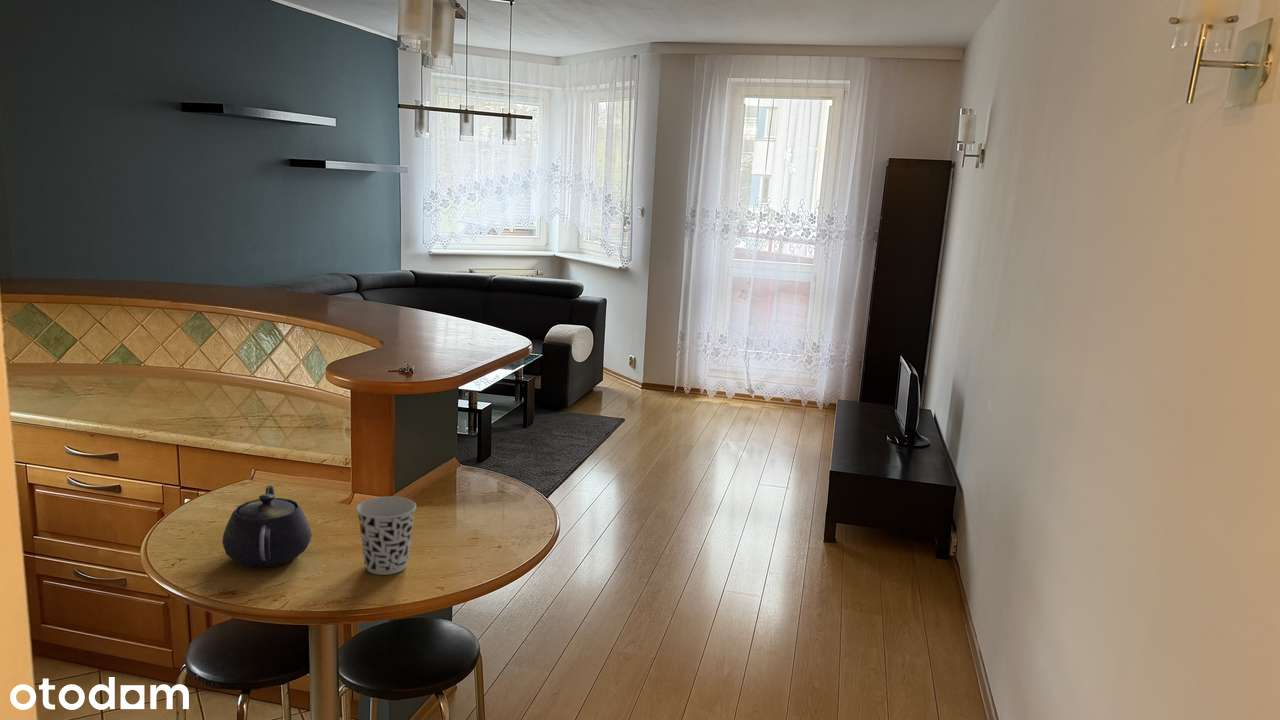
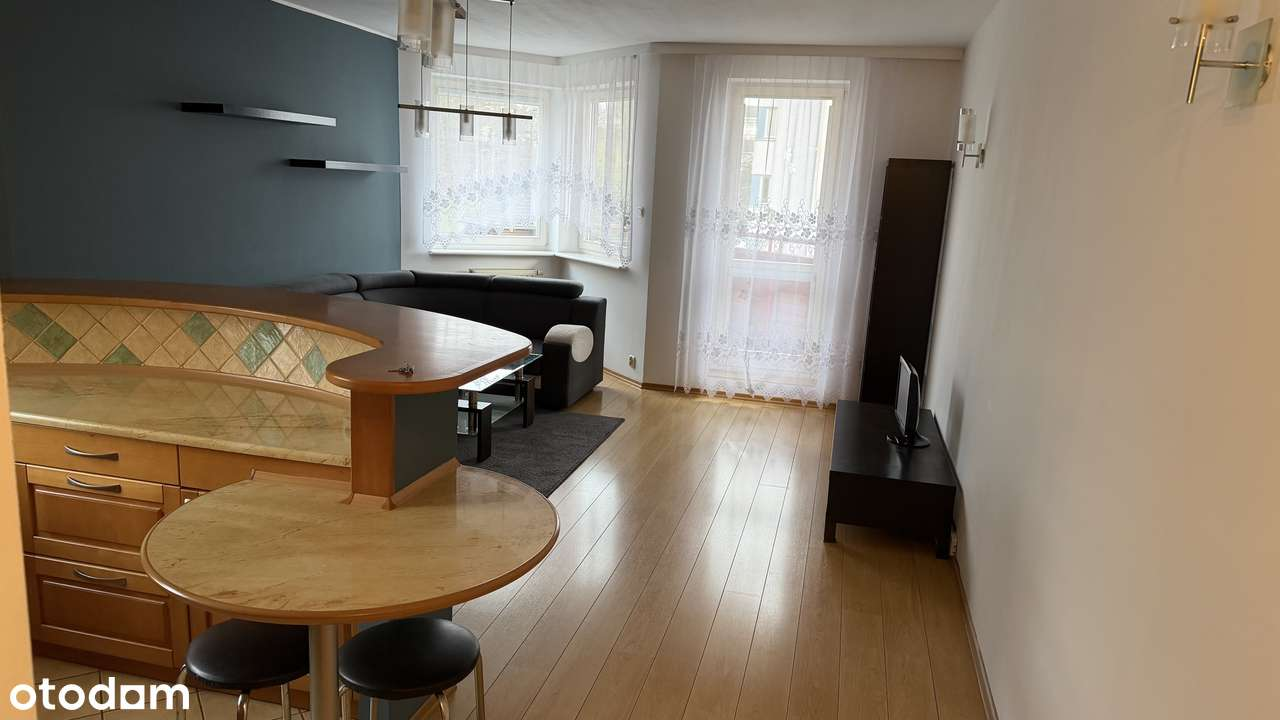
- cup [356,495,417,576]
- teapot [222,484,313,568]
